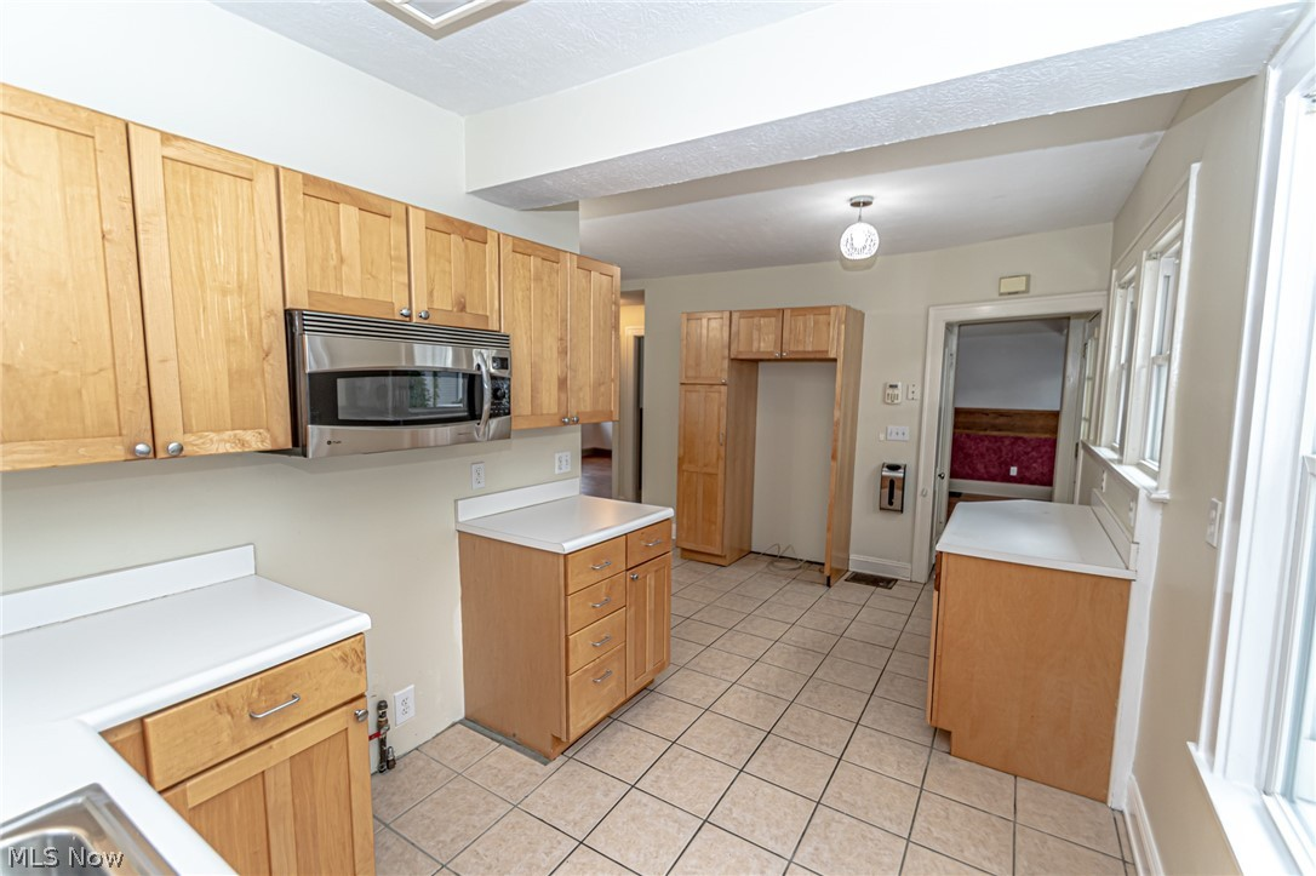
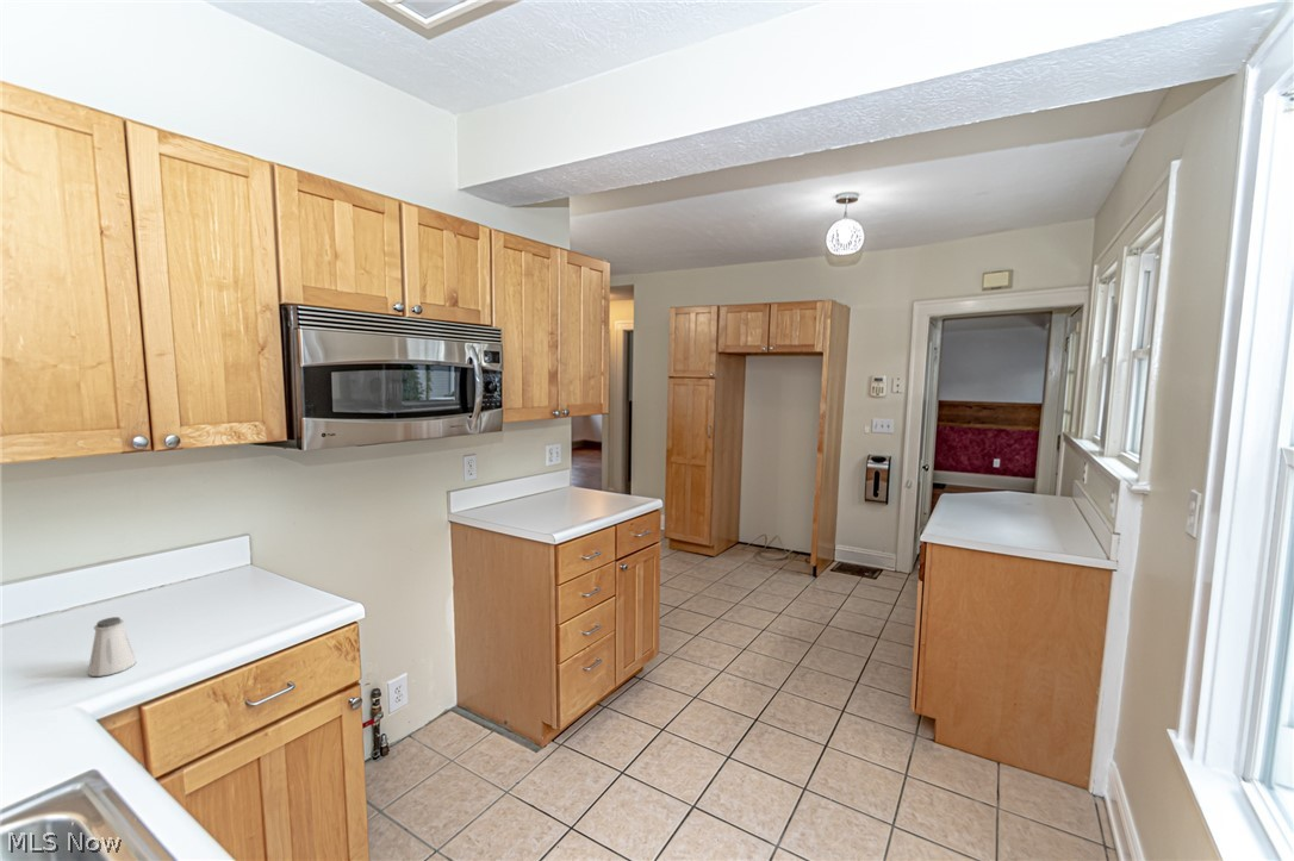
+ saltshaker [87,616,137,678]
